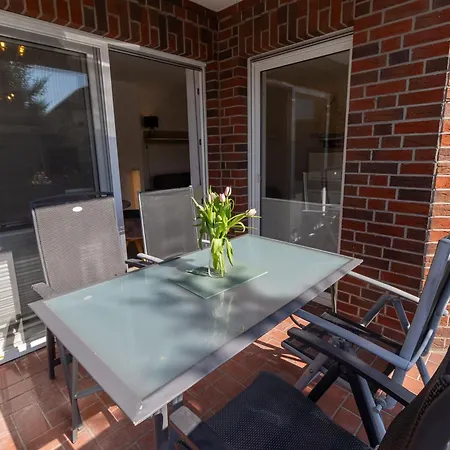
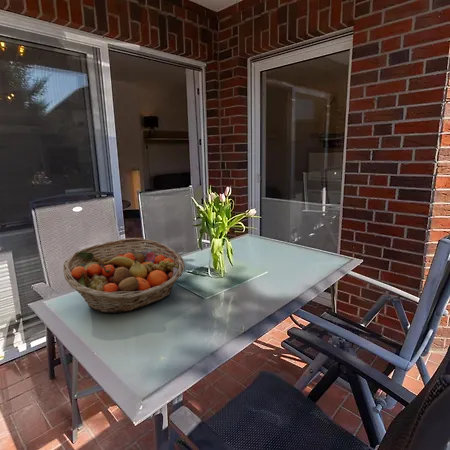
+ fruit basket [62,237,186,314]
